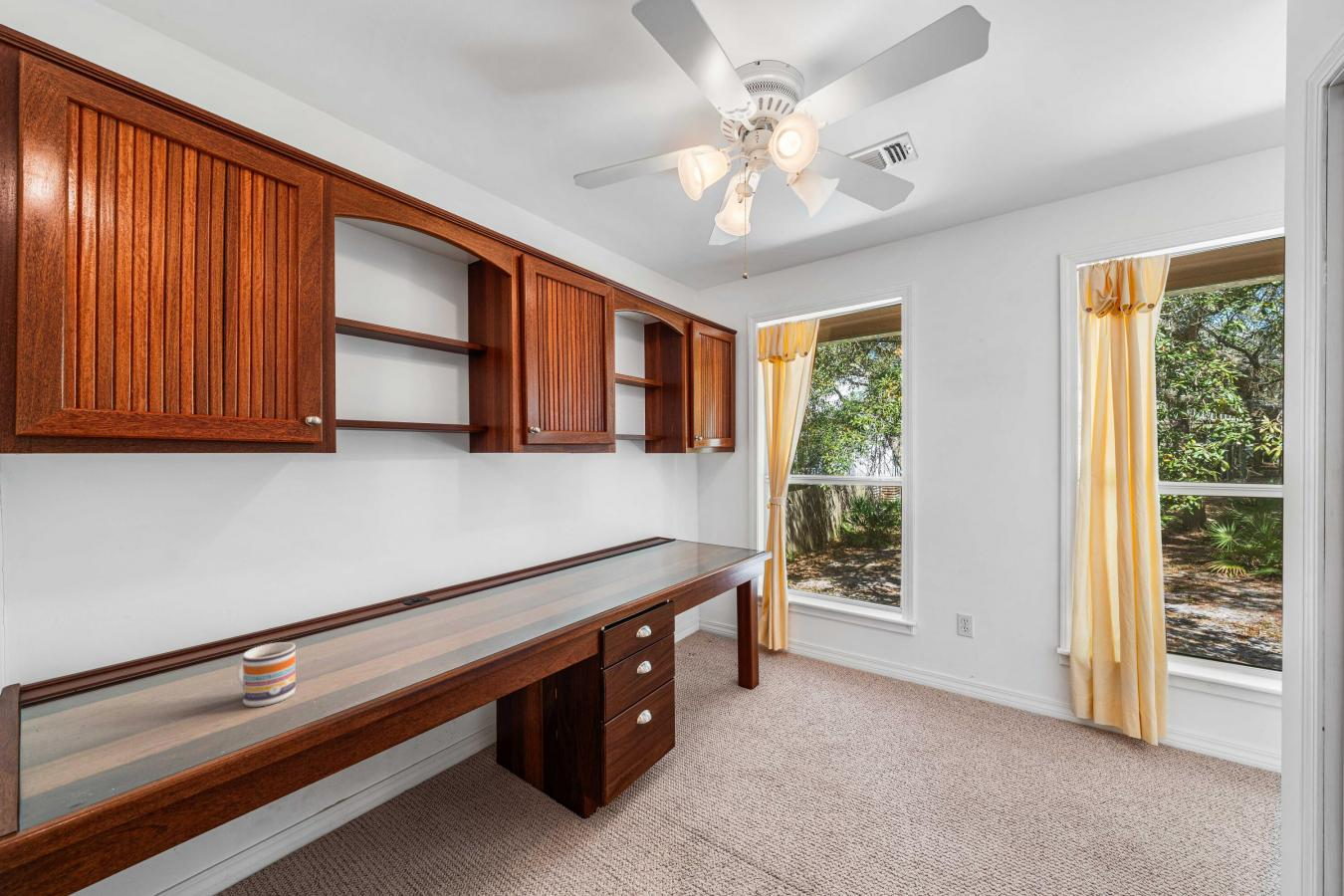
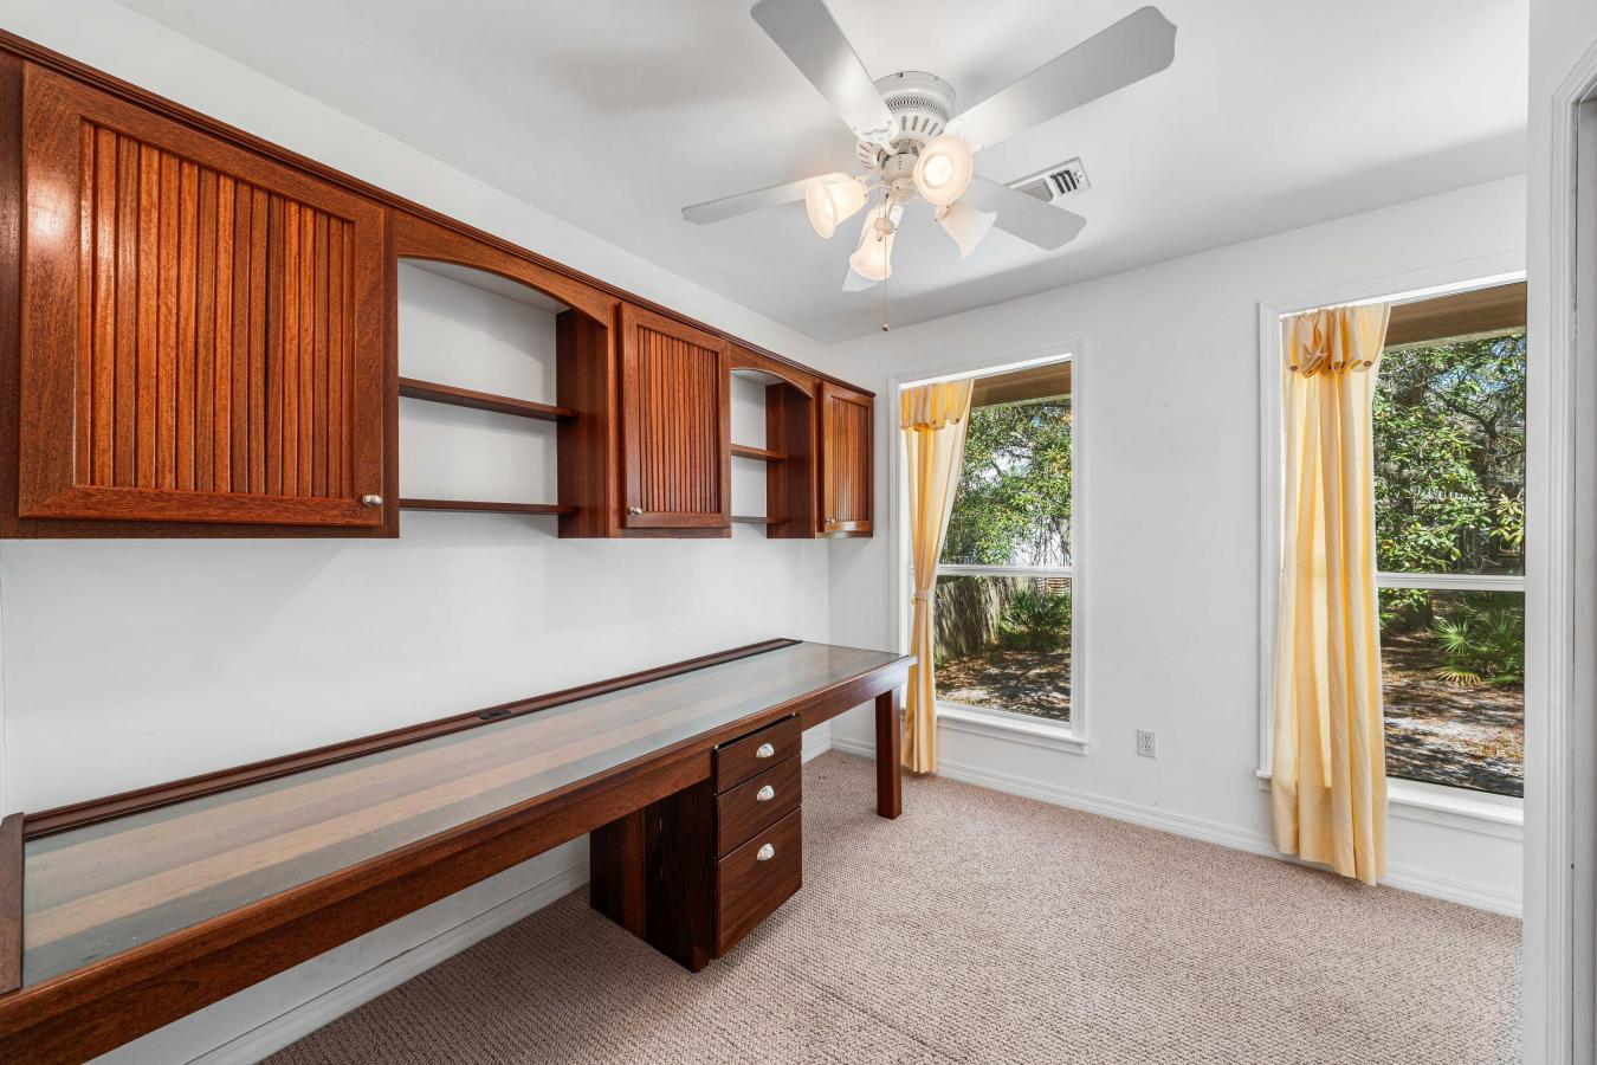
- mug [236,641,297,708]
